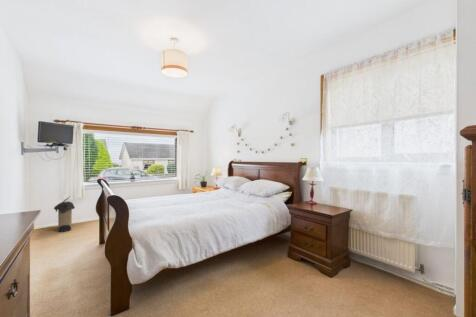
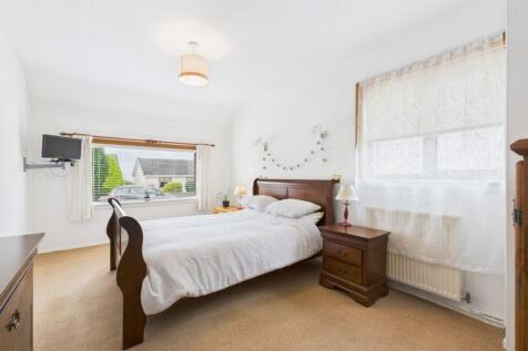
- laundry hamper [53,195,76,233]
